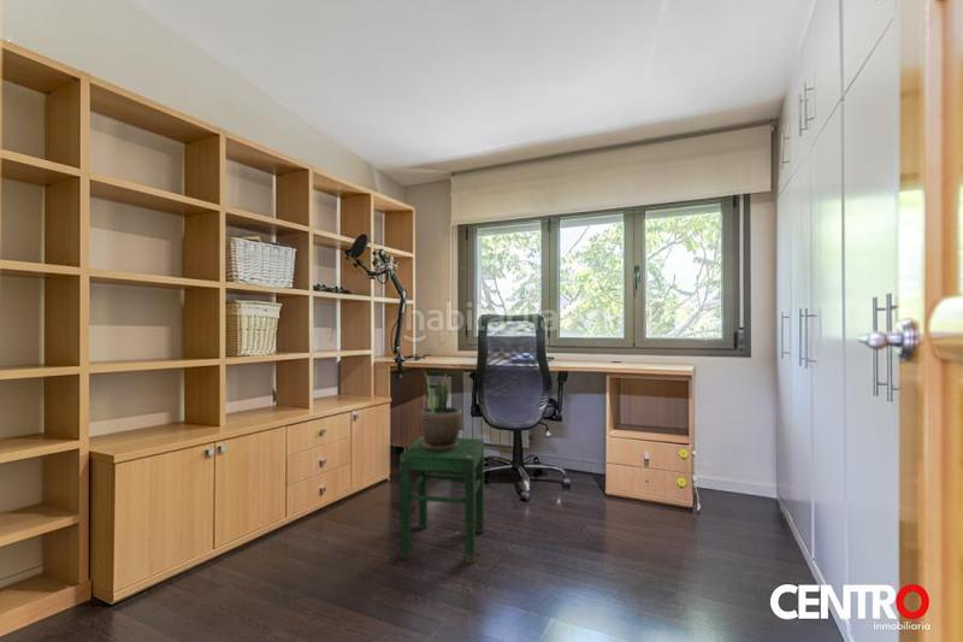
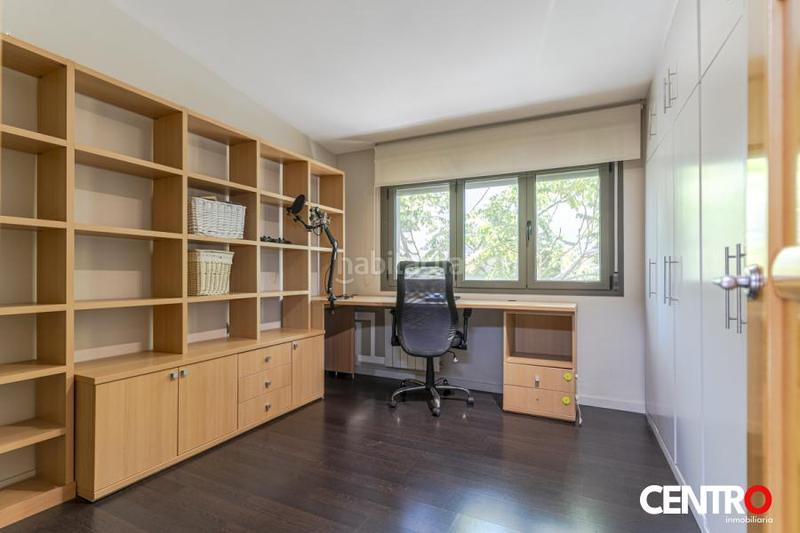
- stool [398,436,485,565]
- potted plant [419,369,463,450]
